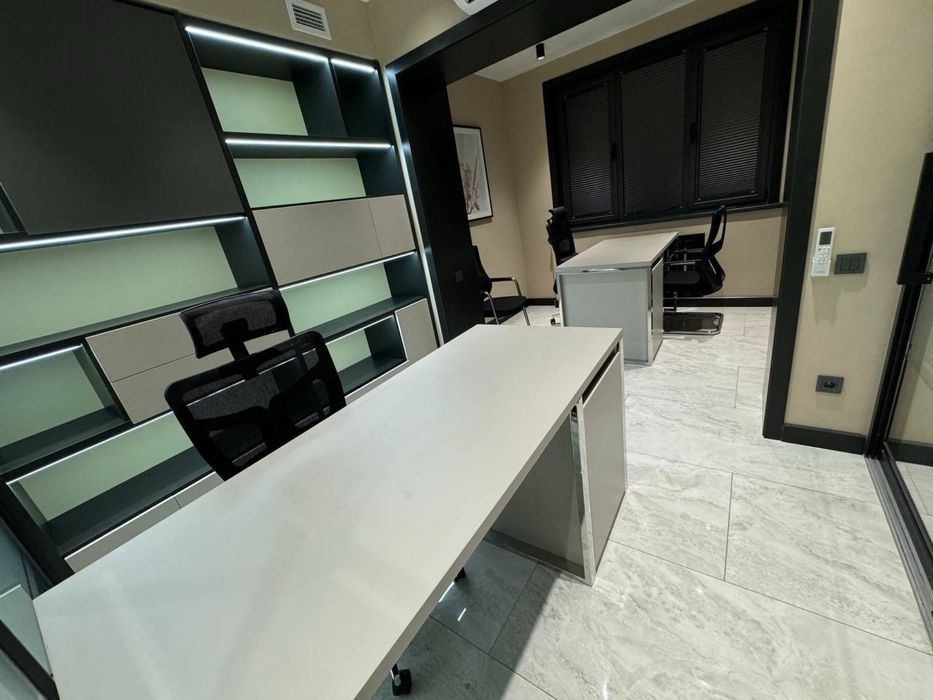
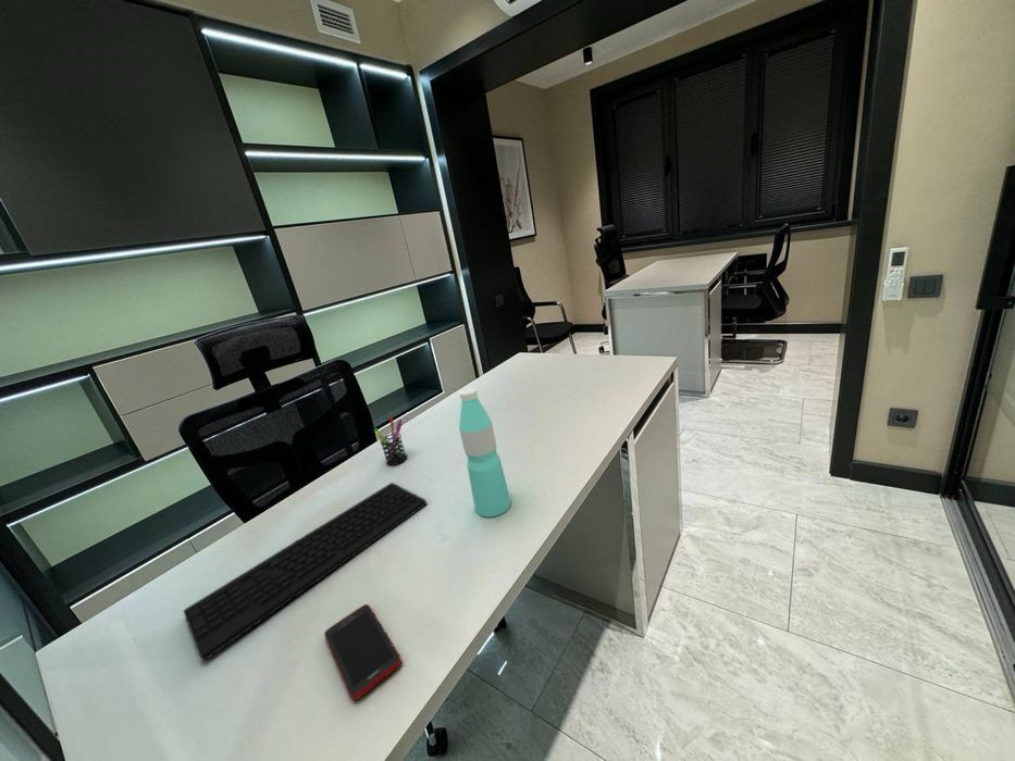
+ keyboard [183,482,428,662]
+ cell phone [323,603,403,701]
+ pen holder [373,416,408,466]
+ water bottle [458,387,512,519]
